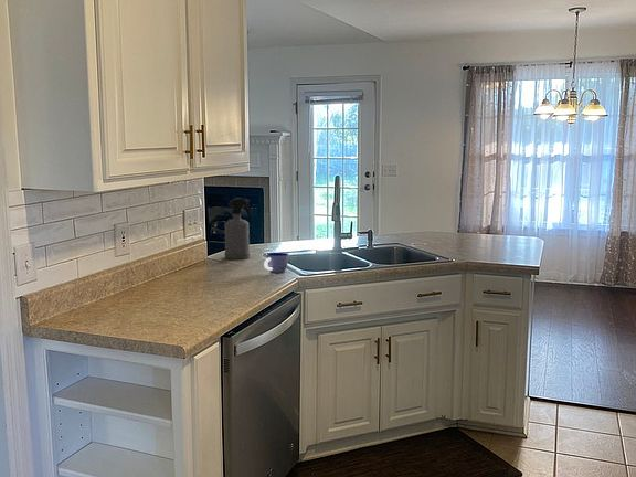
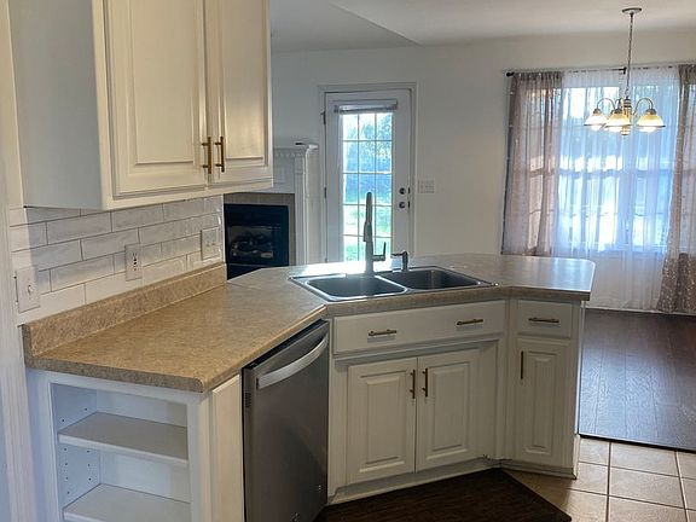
- cup [263,252,289,274]
- spray bottle [224,198,253,261]
